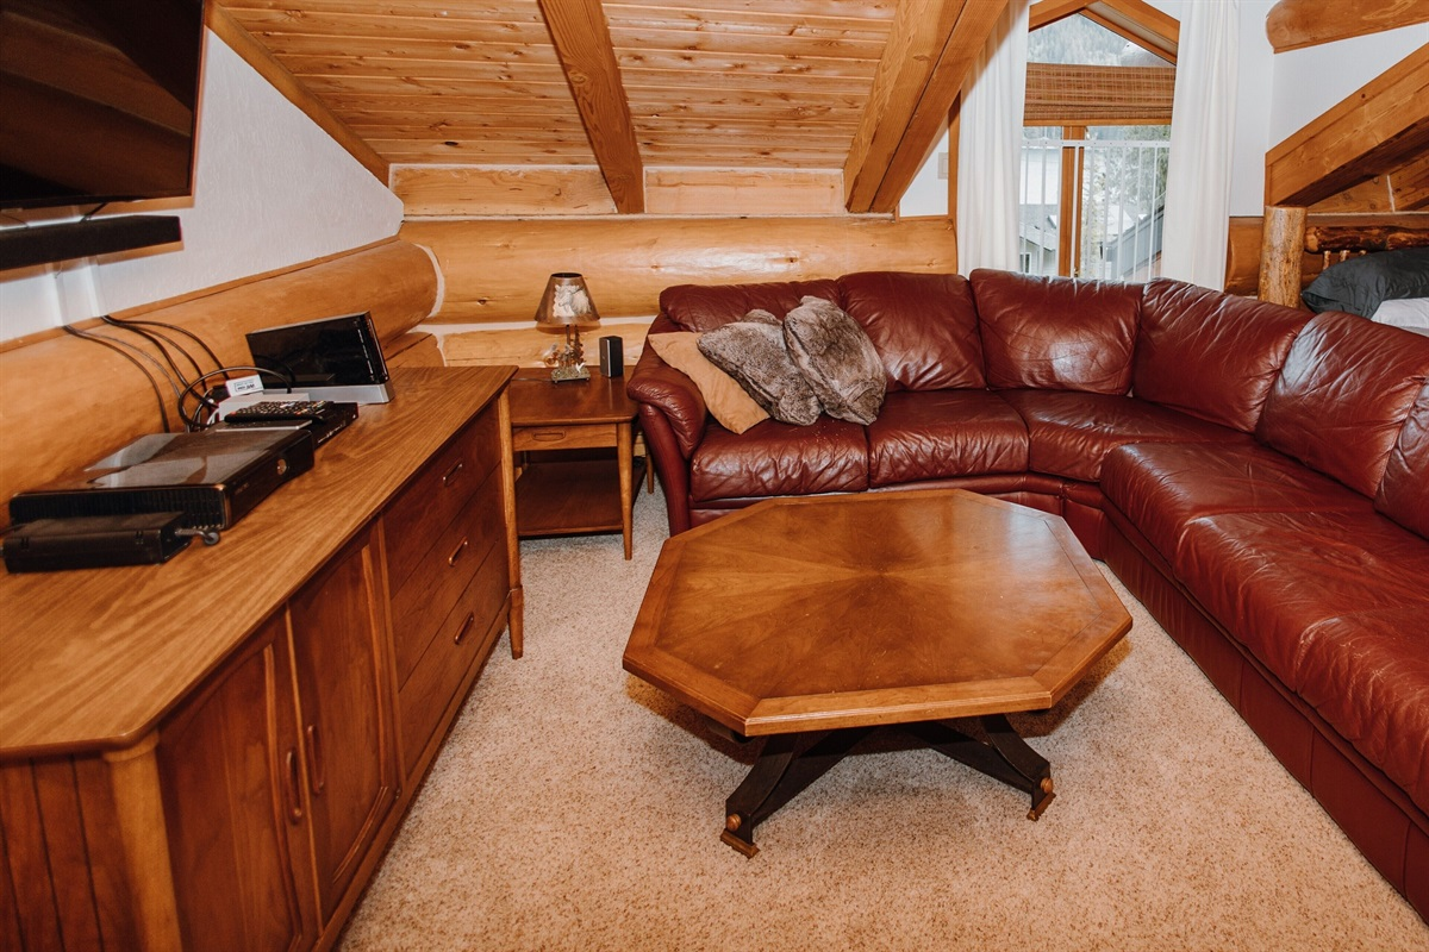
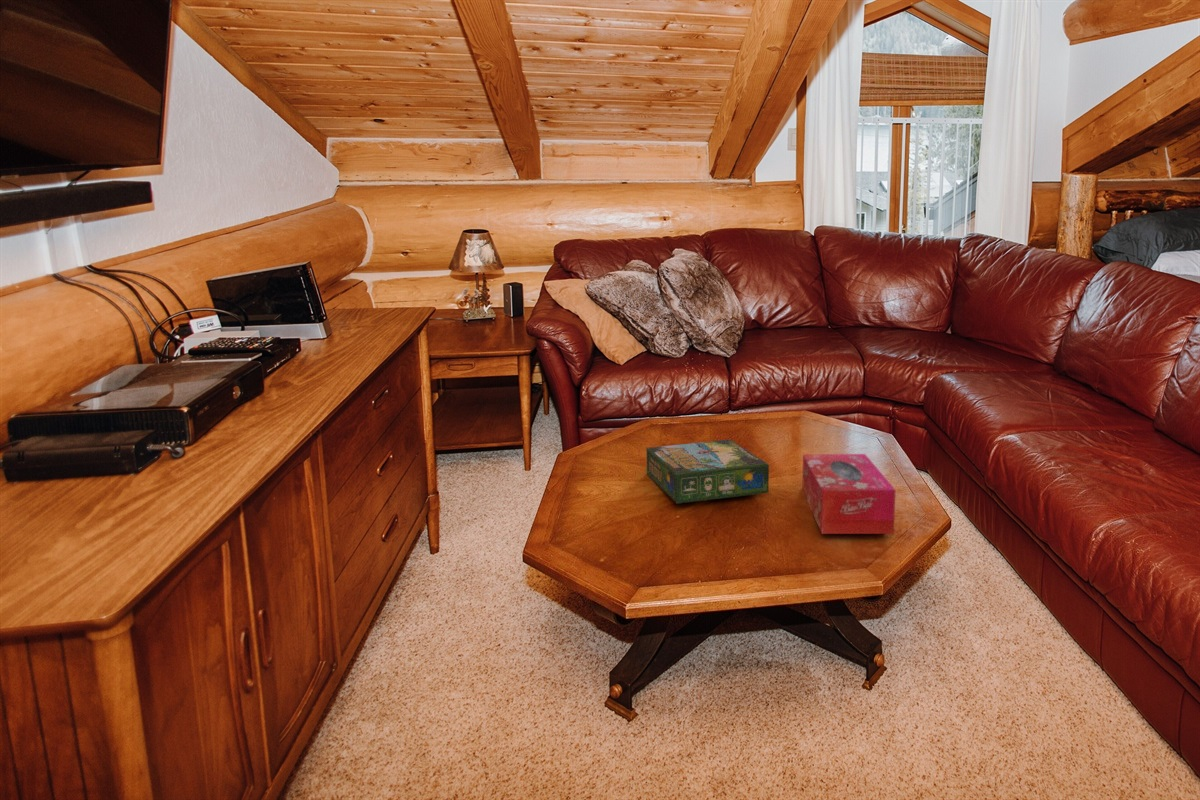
+ board game [645,439,770,505]
+ tissue box [802,453,896,535]
